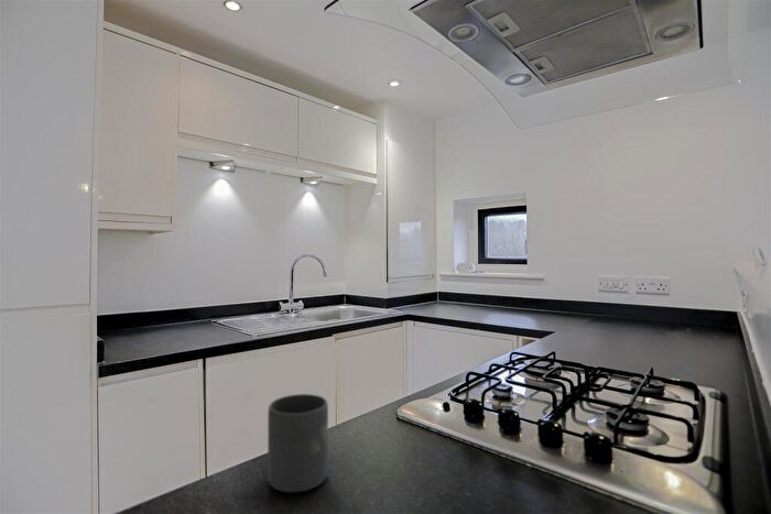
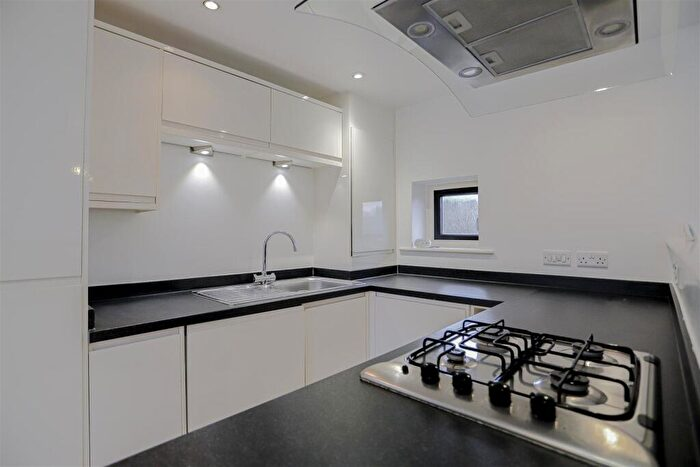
- mug [267,393,329,493]
